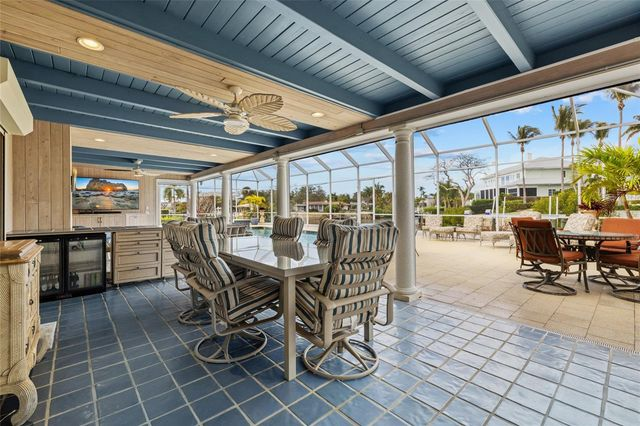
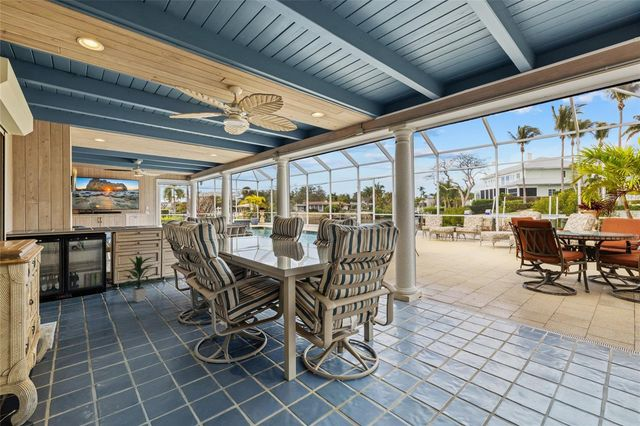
+ indoor plant [121,255,162,303]
